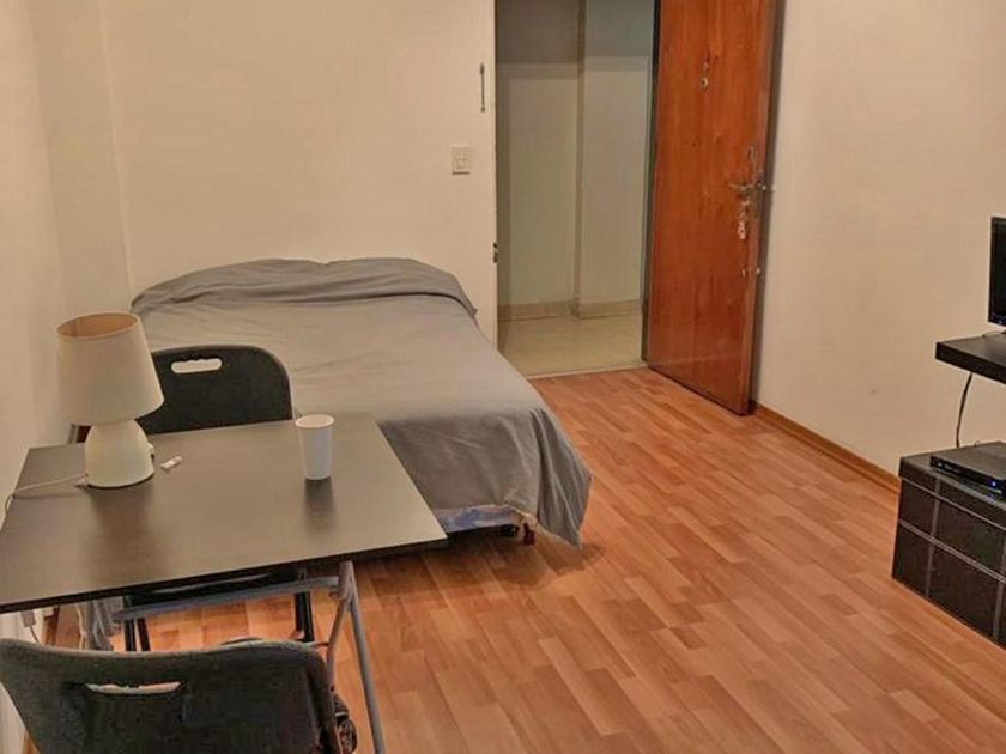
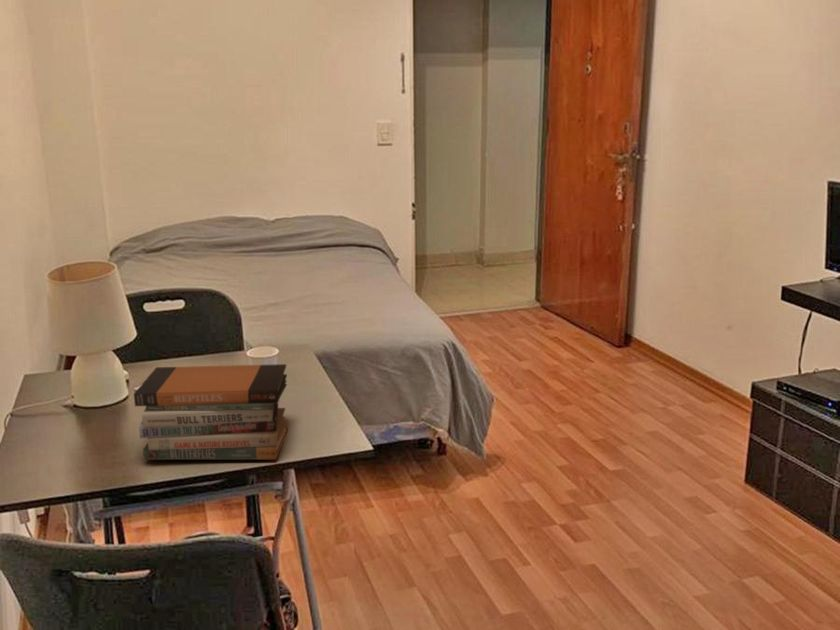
+ book stack [133,363,290,461]
